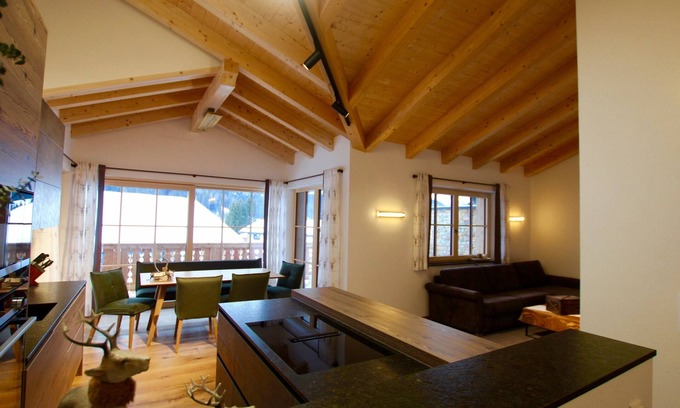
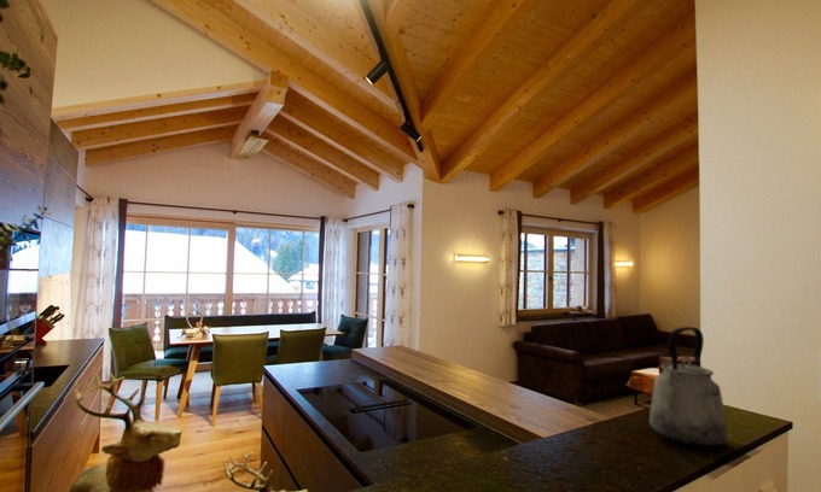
+ kettle [648,326,728,449]
